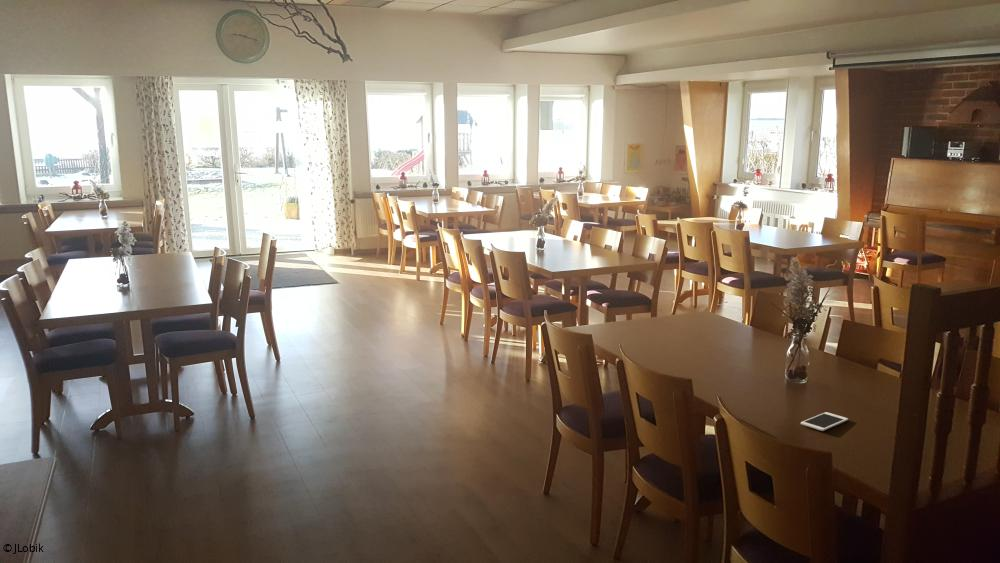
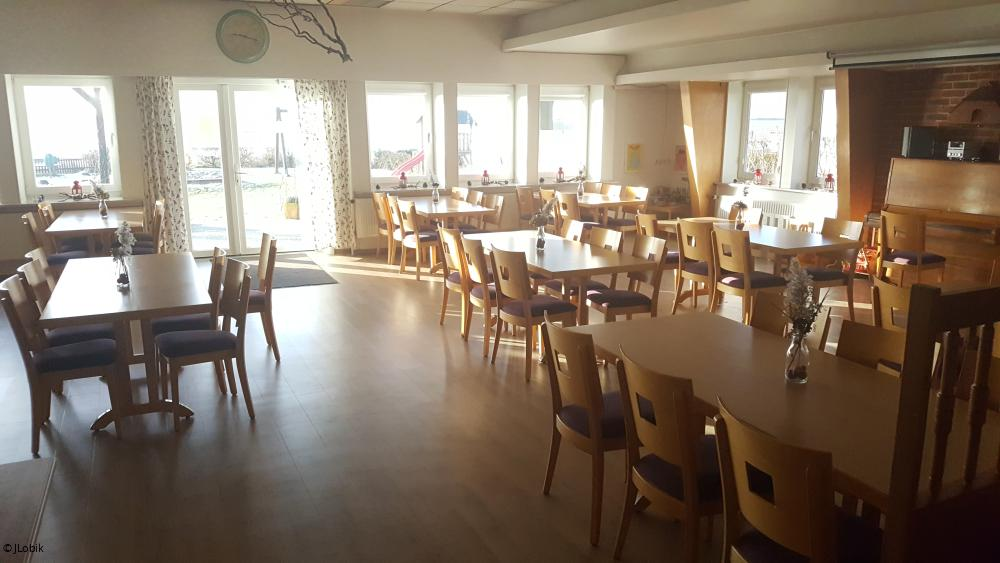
- cell phone [800,411,849,432]
